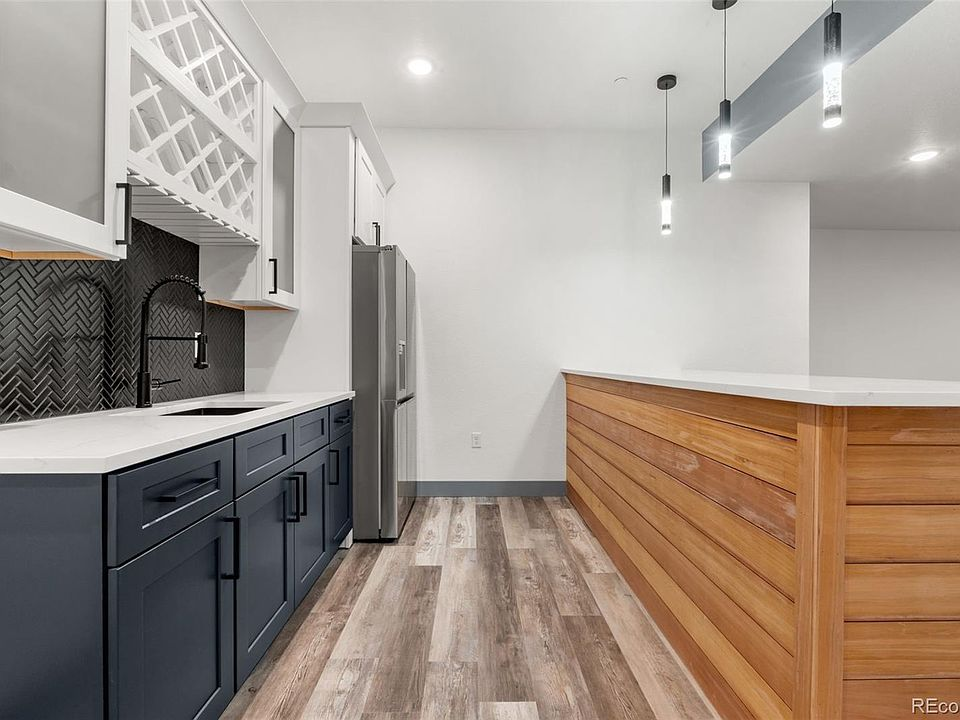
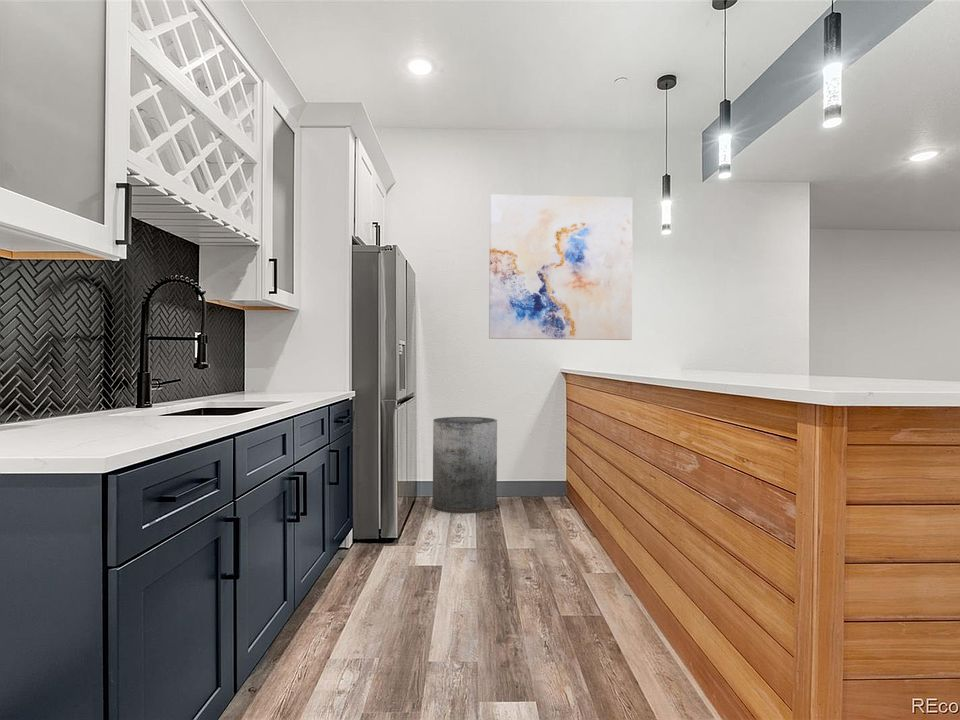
+ trash can [432,416,498,515]
+ wall art [488,194,634,341]
